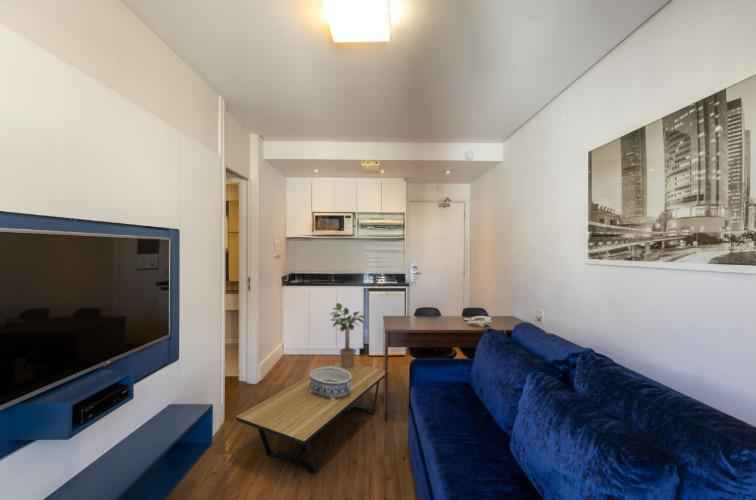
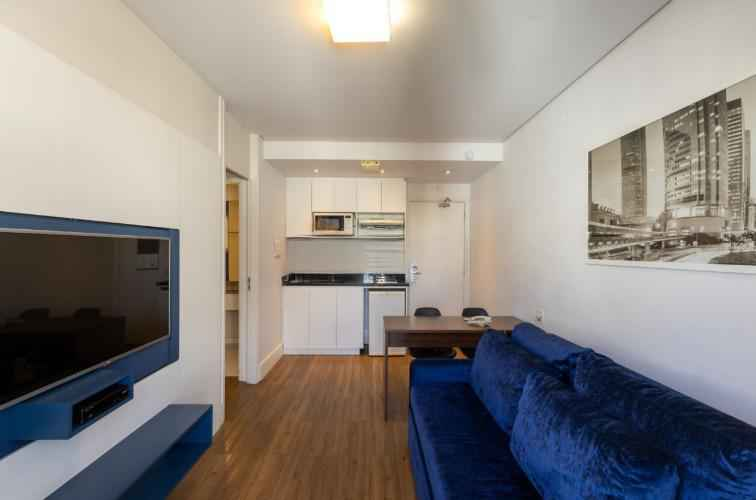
- potted plant [328,302,366,369]
- decorative bowl [309,365,351,401]
- coffee table [235,360,390,475]
